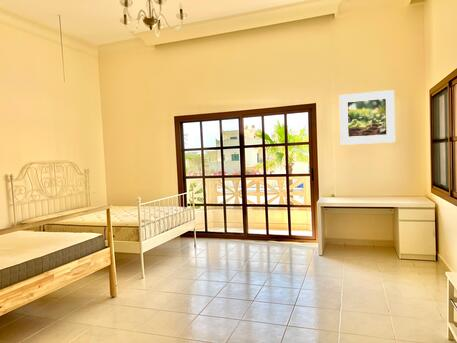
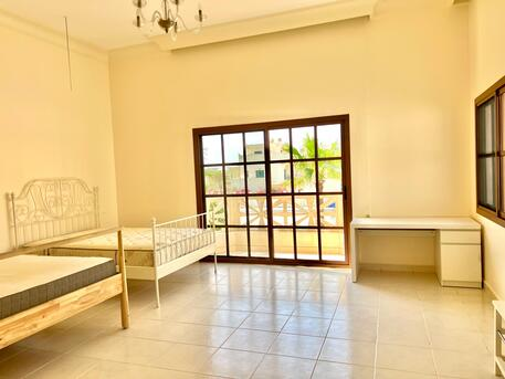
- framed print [338,89,396,146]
